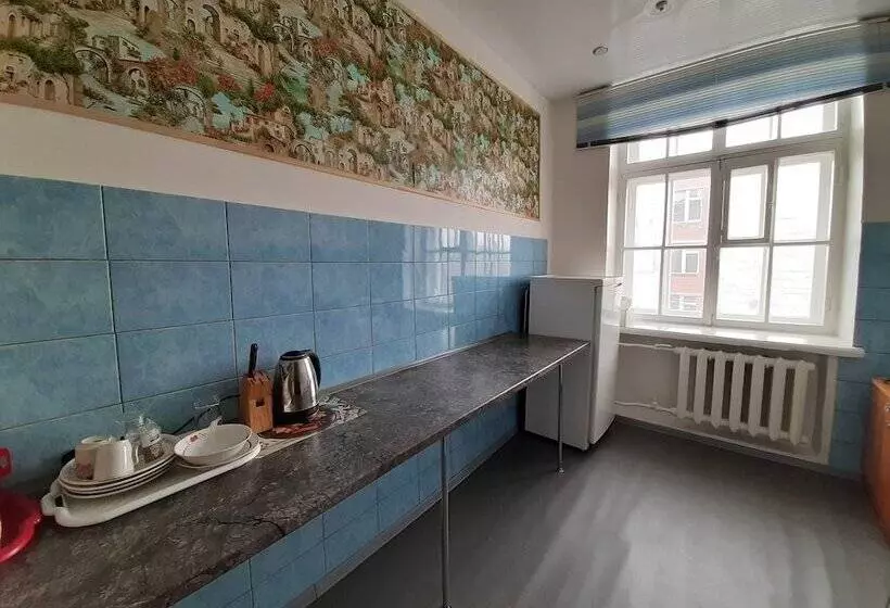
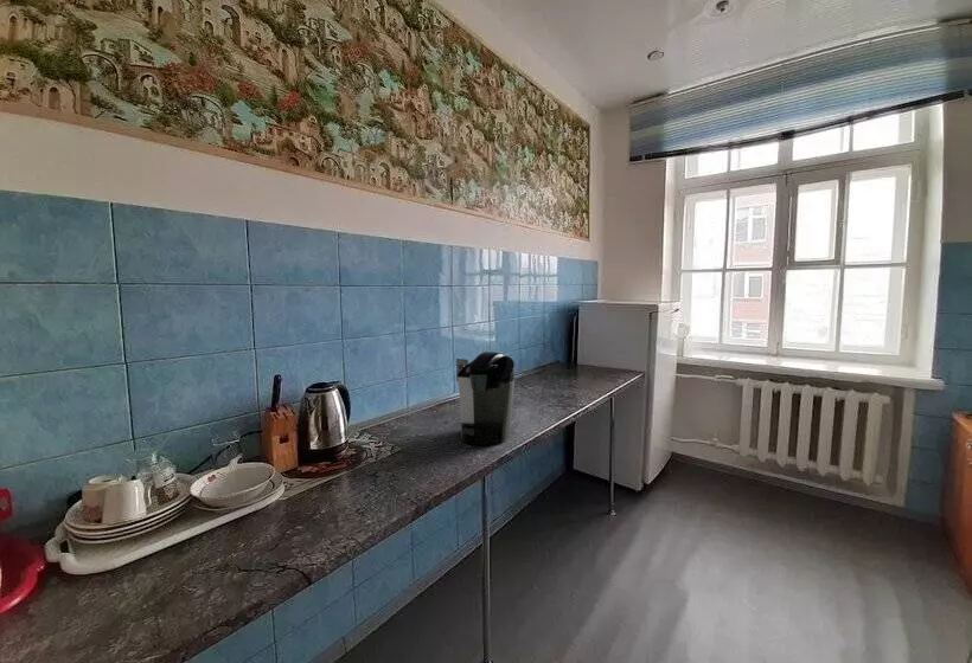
+ coffee maker [455,350,516,446]
